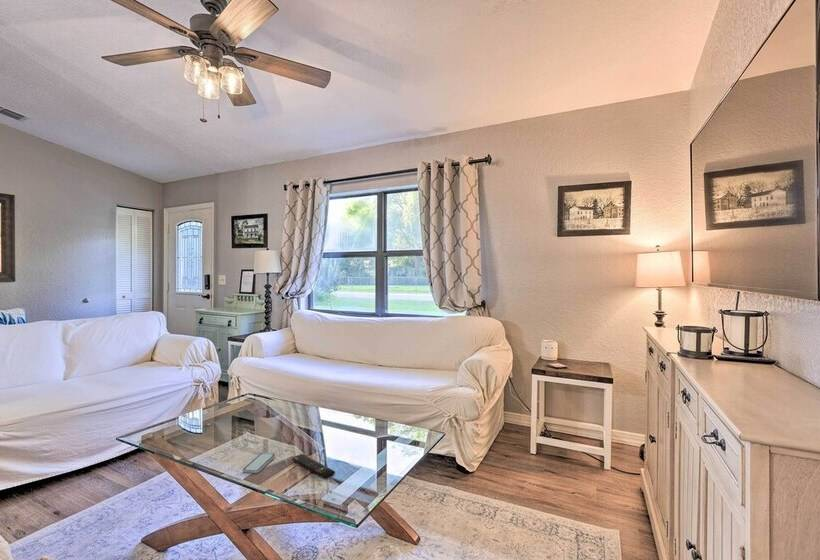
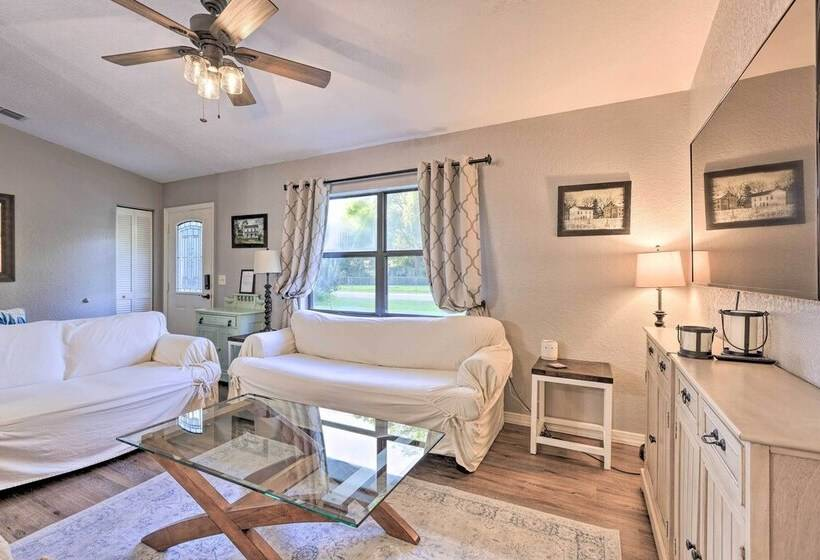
- smartphone [242,452,276,474]
- remote control [291,453,336,479]
